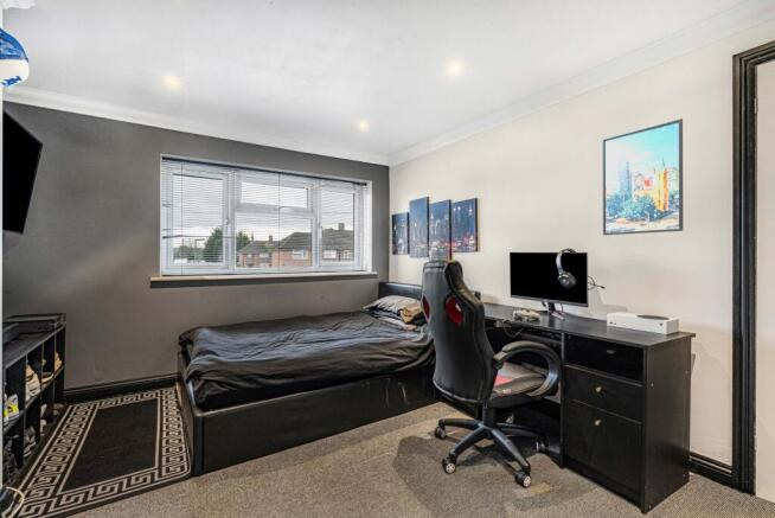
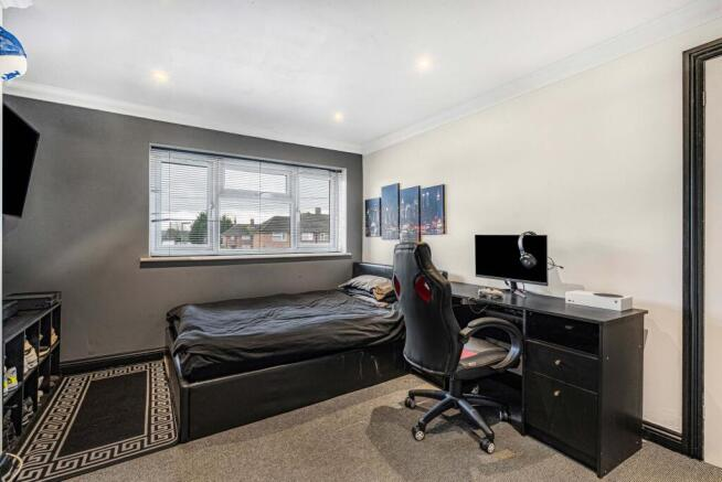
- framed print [602,117,684,236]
